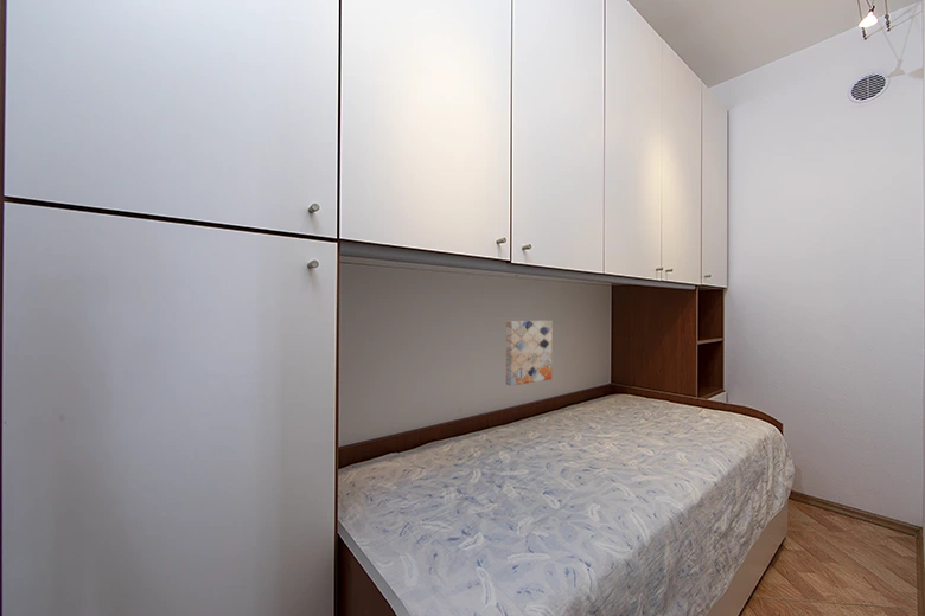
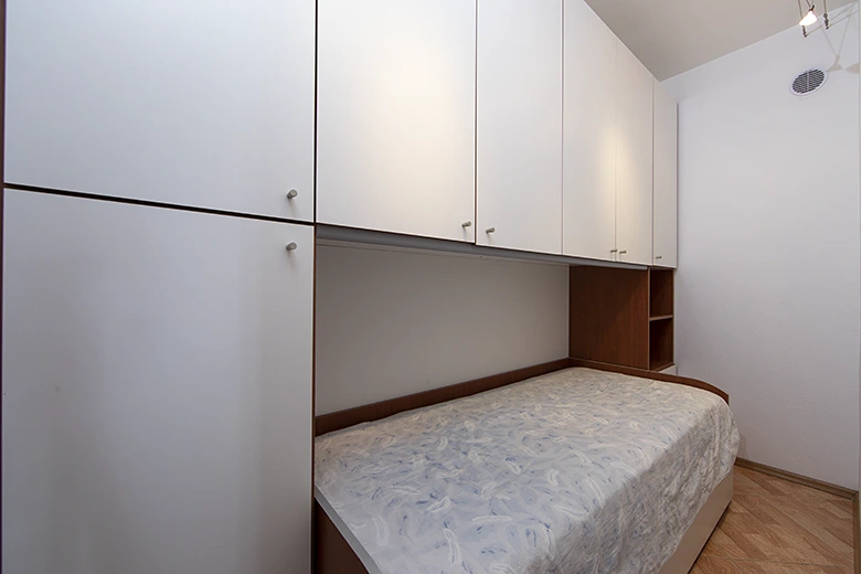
- wall art [505,320,554,387]
